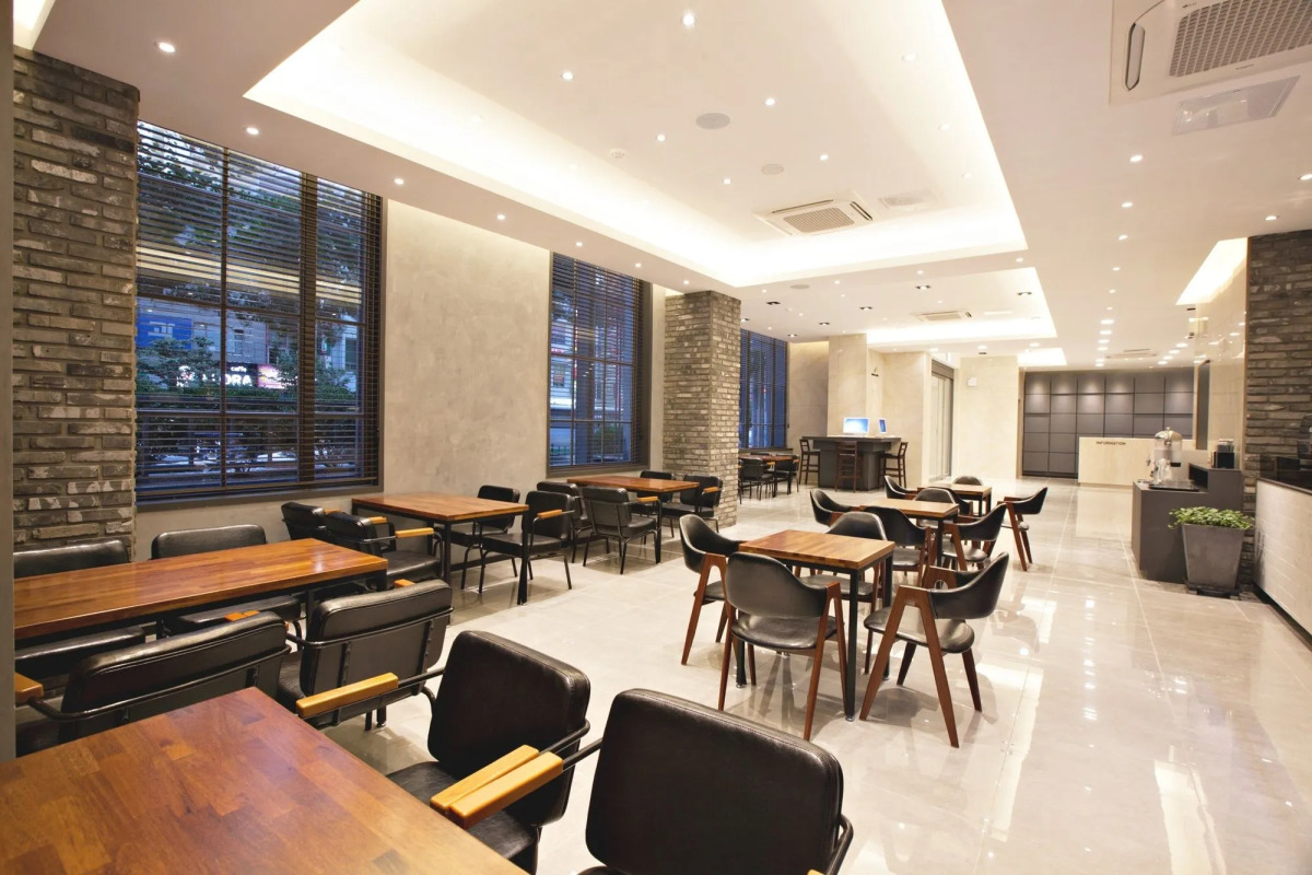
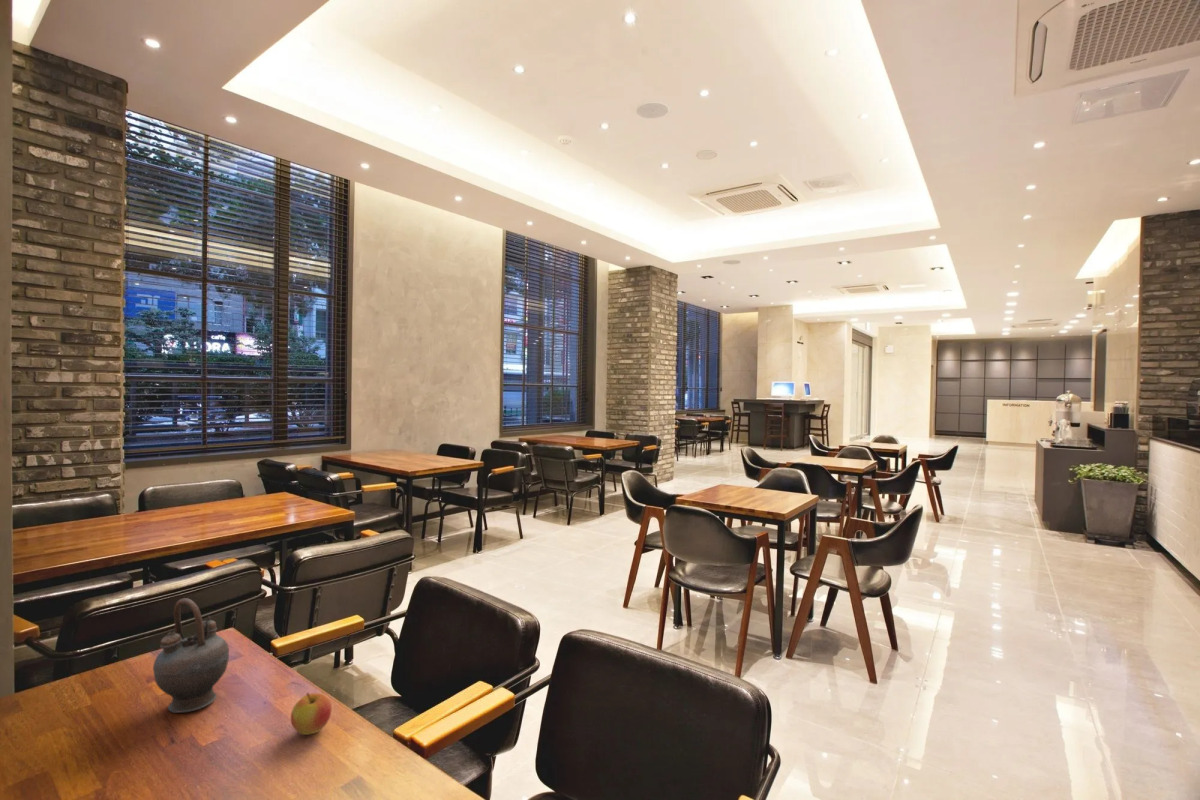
+ teapot [152,597,230,714]
+ apple [290,692,333,736]
